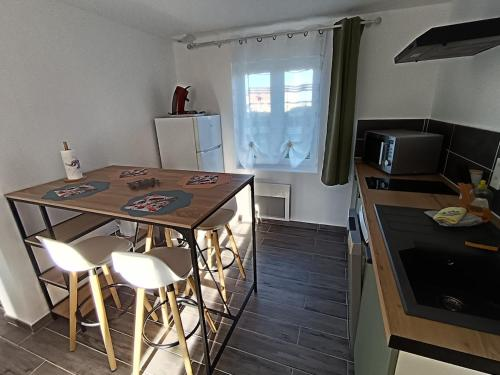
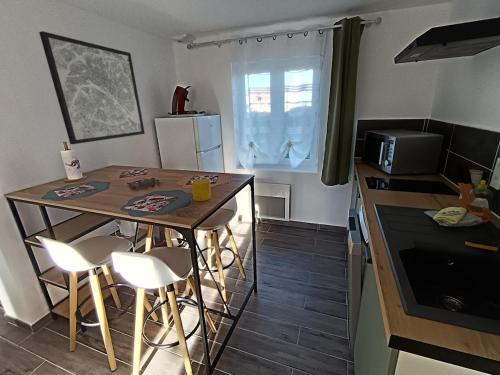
+ wall art [38,30,146,145]
+ cup [190,178,212,202]
